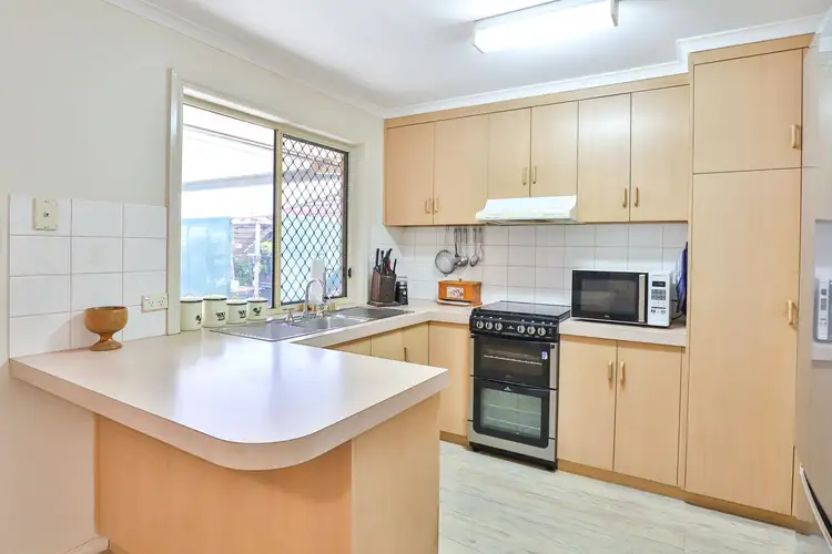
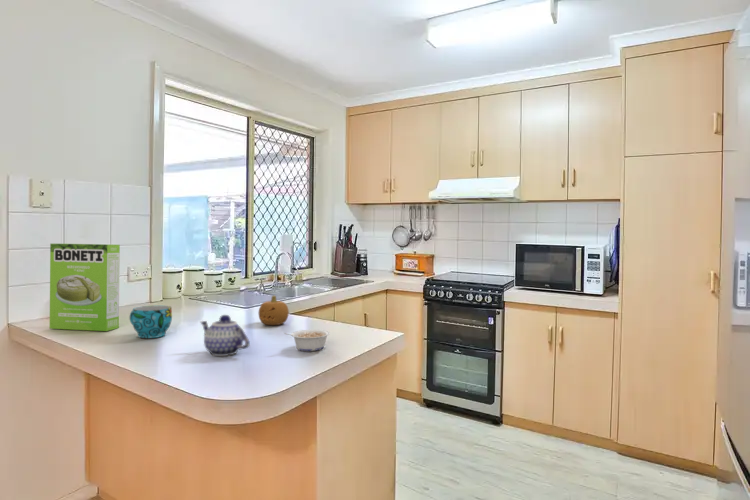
+ cup [129,305,173,339]
+ teapot [199,314,251,357]
+ legume [283,328,331,352]
+ fruit [258,295,290,326]
+ cake mix box [49,243,121,332]
